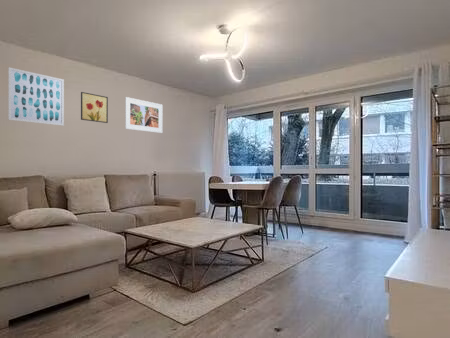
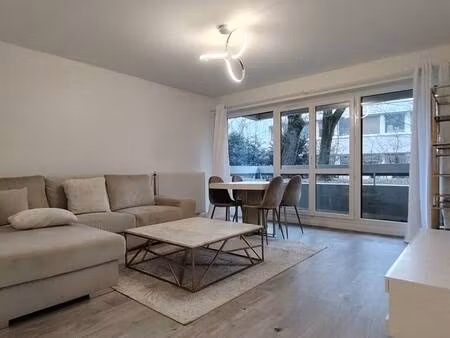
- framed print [124,96,164,134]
- wall art [80,91,109,124]
- wall art [7,66,65,127]
